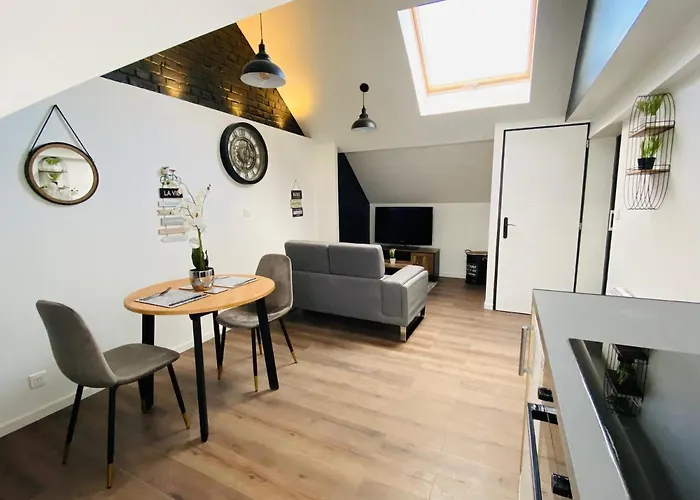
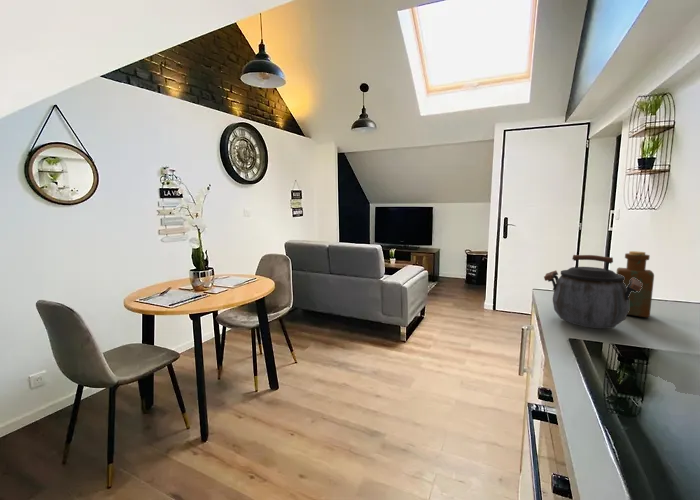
+ bottle [615,250,655,318]
+ kettle [543,254,642,329]
